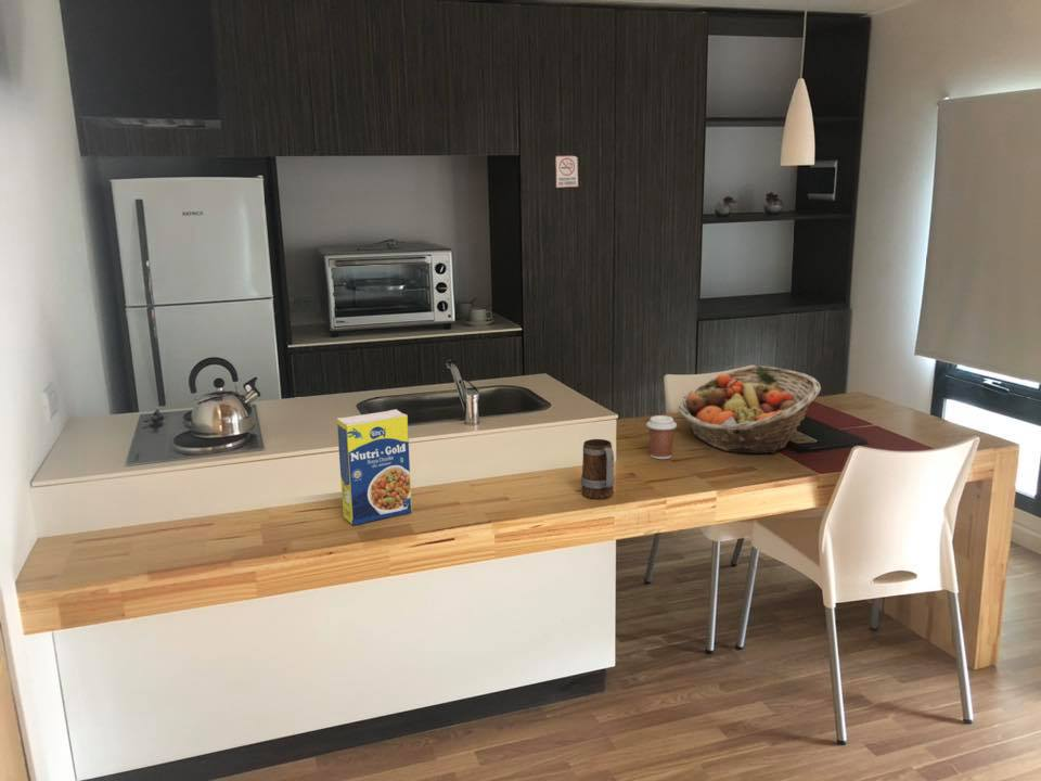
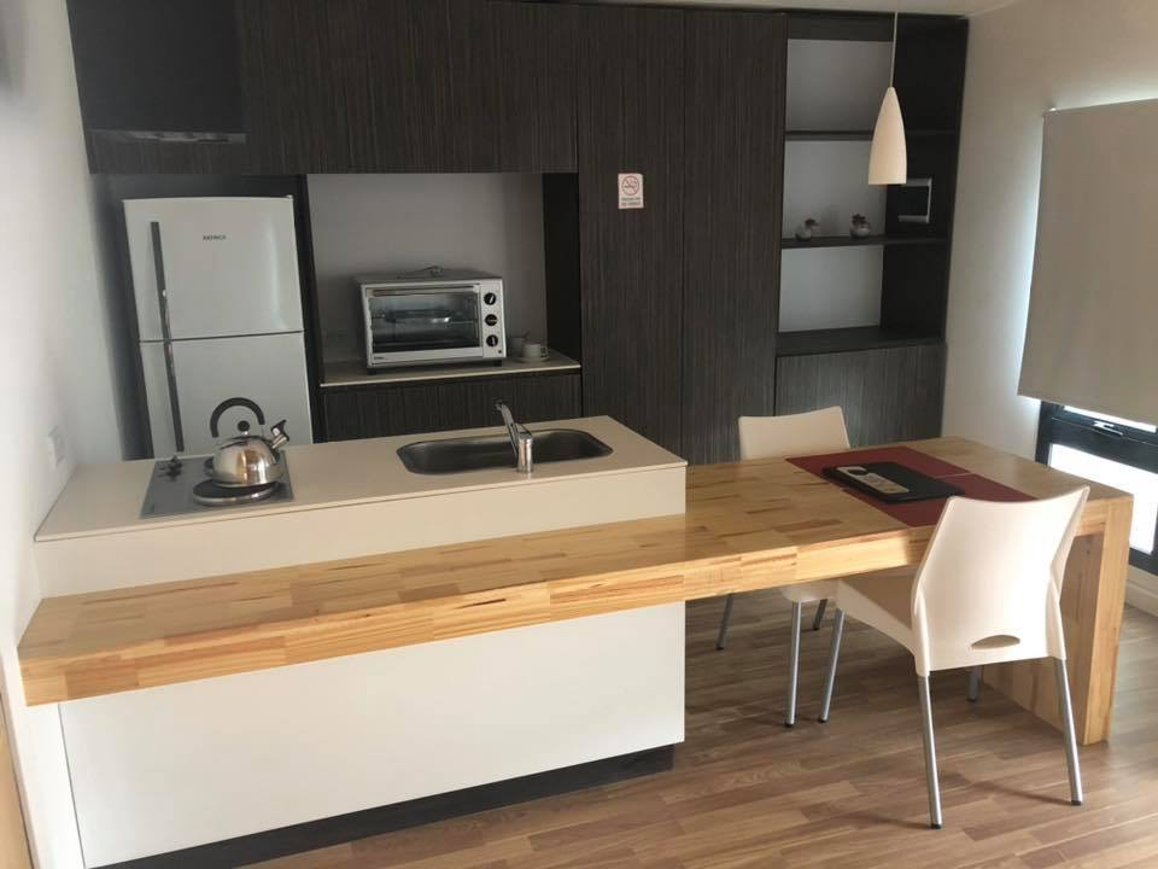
- legume [336,408,413,526]
- coffee cup [645,414,678,460]
- fruit basket [678,364,822,454]
- mug [580,438,615,500]
